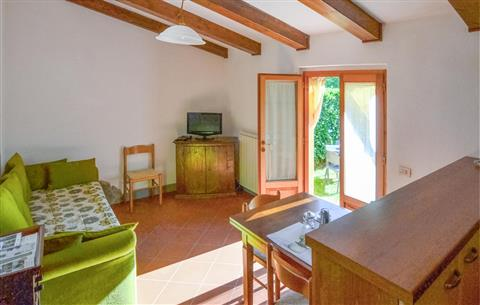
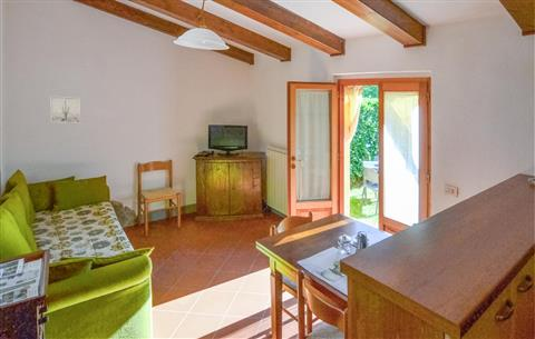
+ wall art [49,96,81,124]
